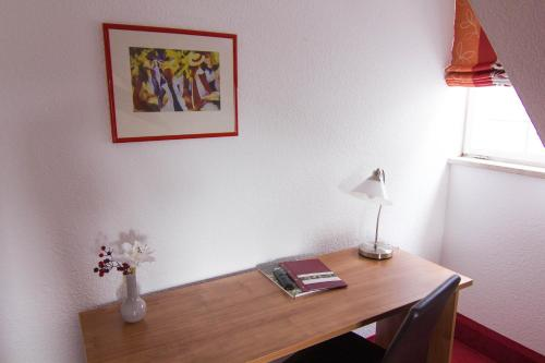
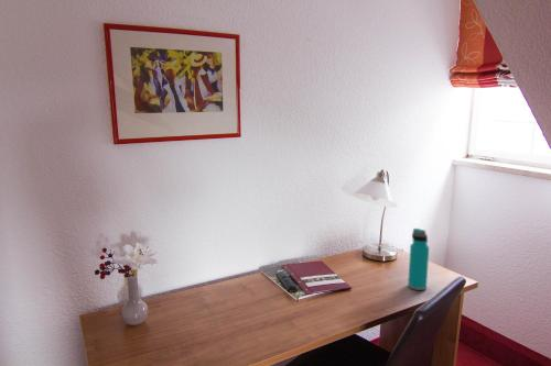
+ water bottle [407,228,430,291]
